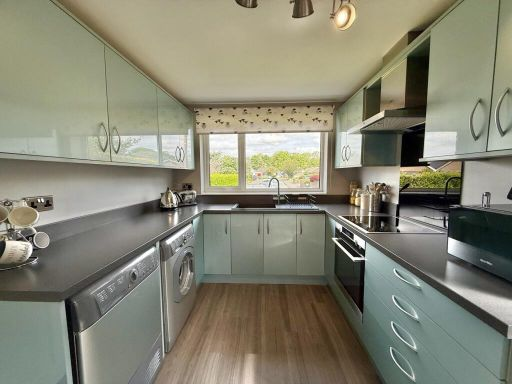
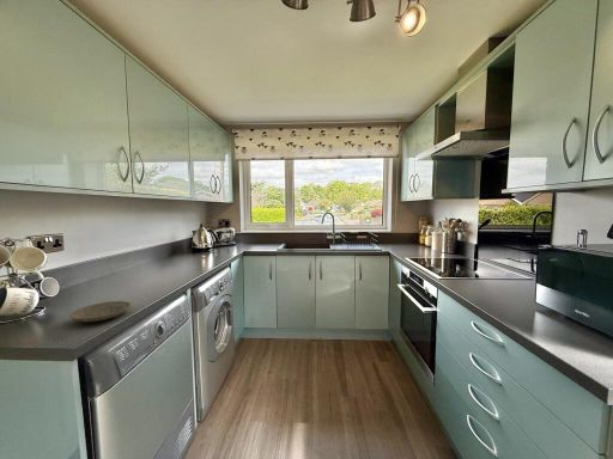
+ plate [69,300,132,323]
